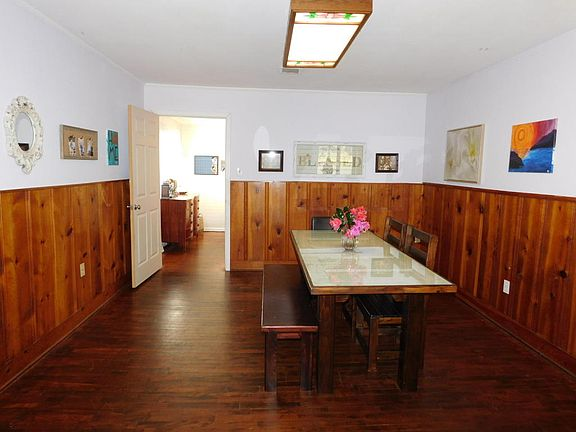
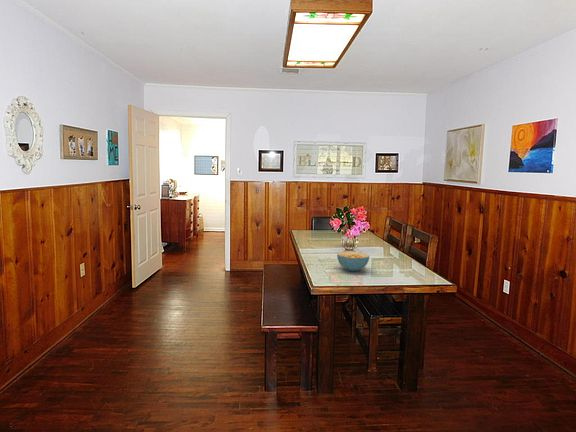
+ cereal bowl [336,250,370,272]
